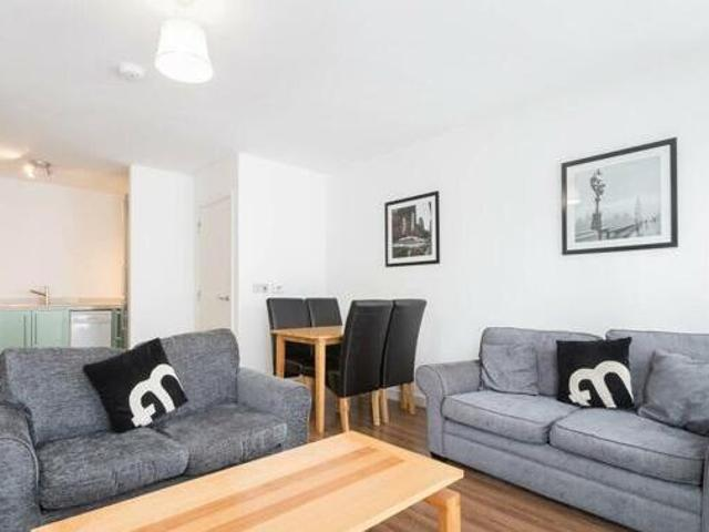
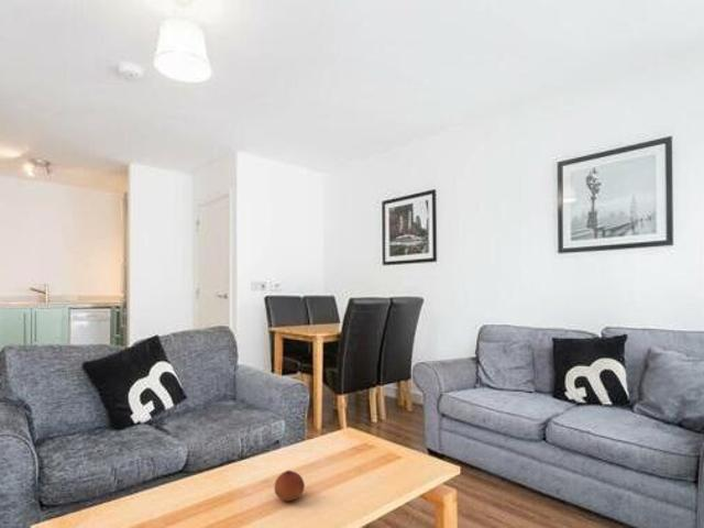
+ fruit [273,470,306,503]
